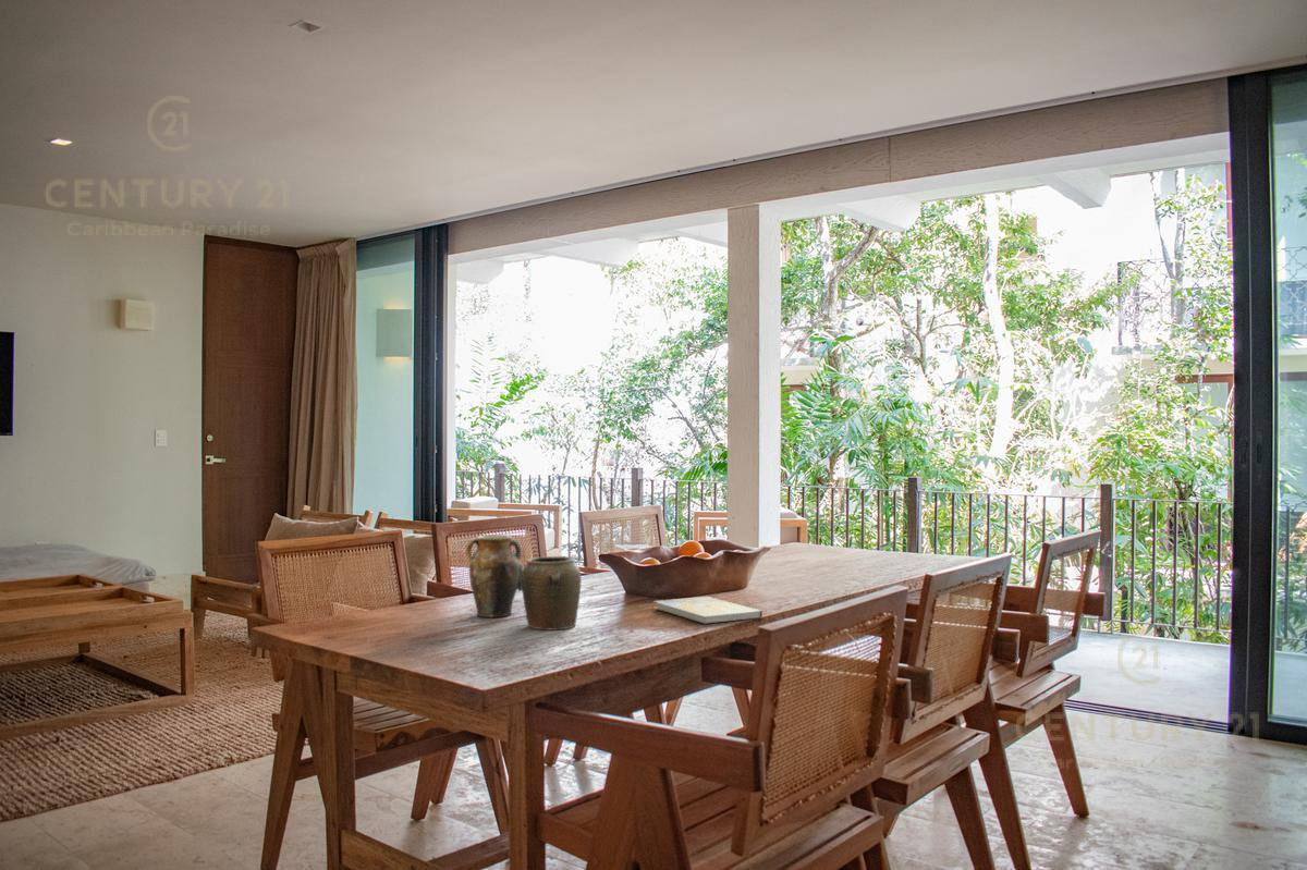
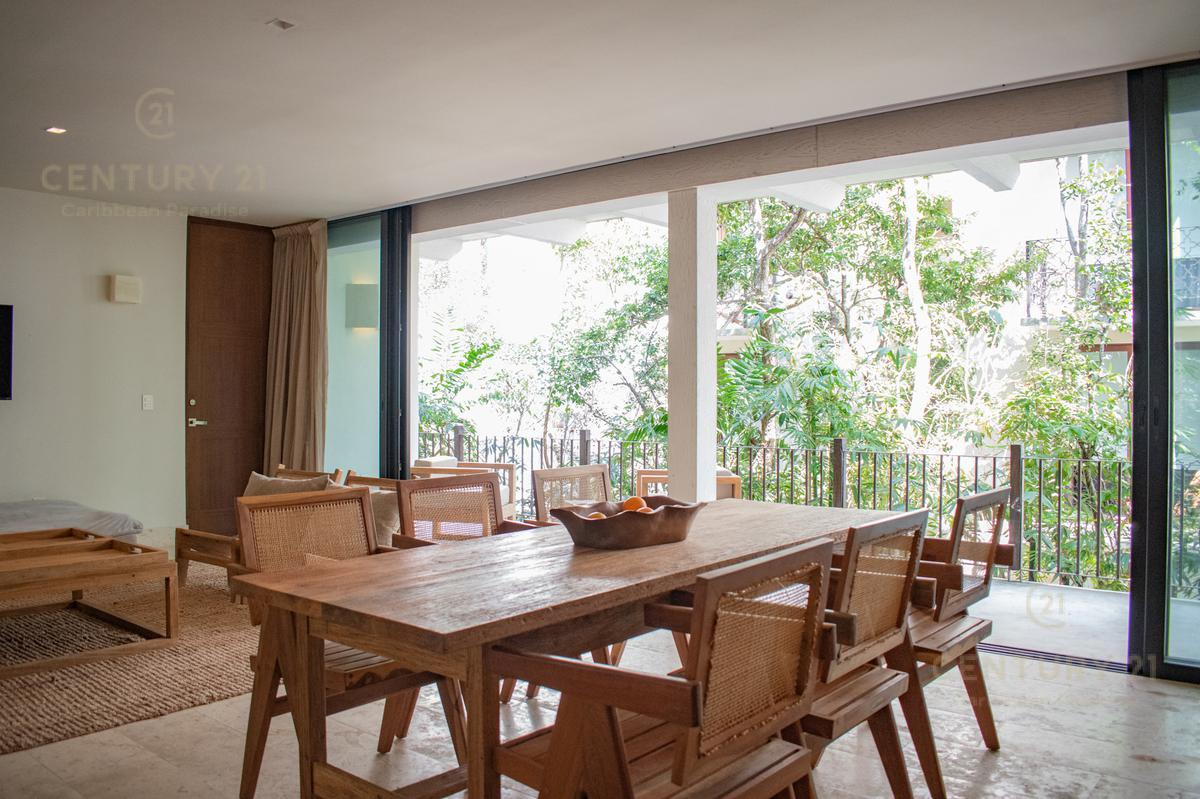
- book [654,596,764,625]
- jar set [465,535,583,630]
